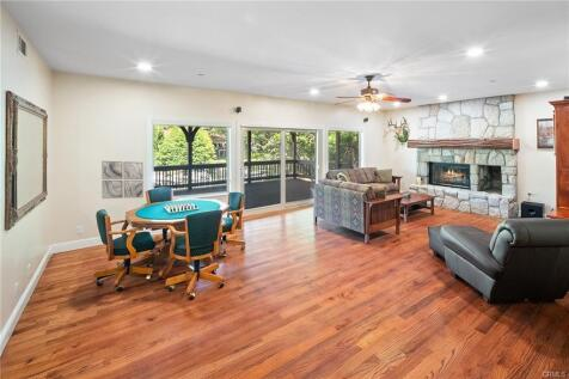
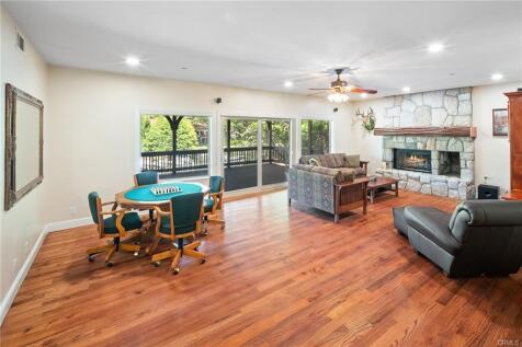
- wall art [100,160,145,200]
